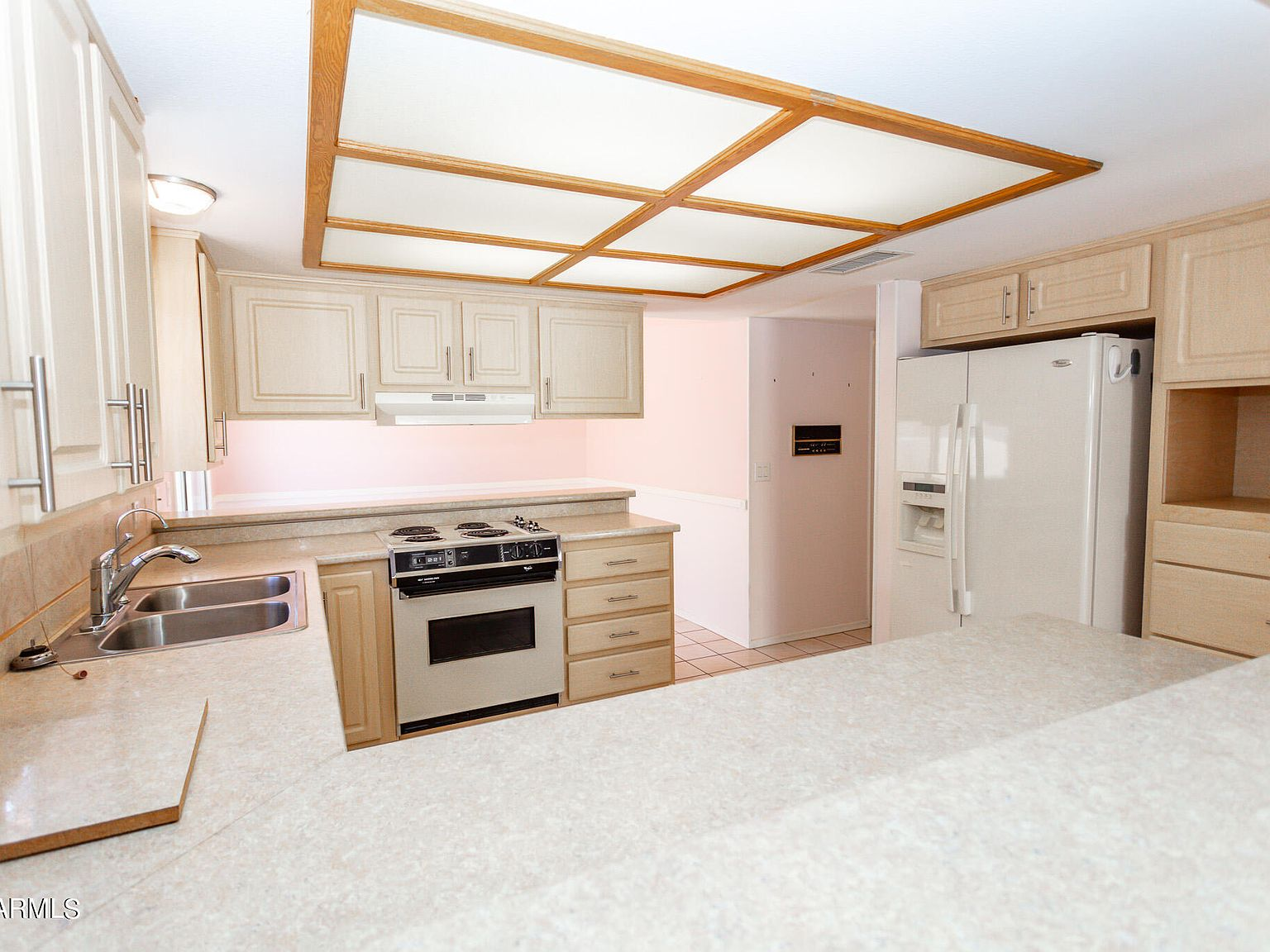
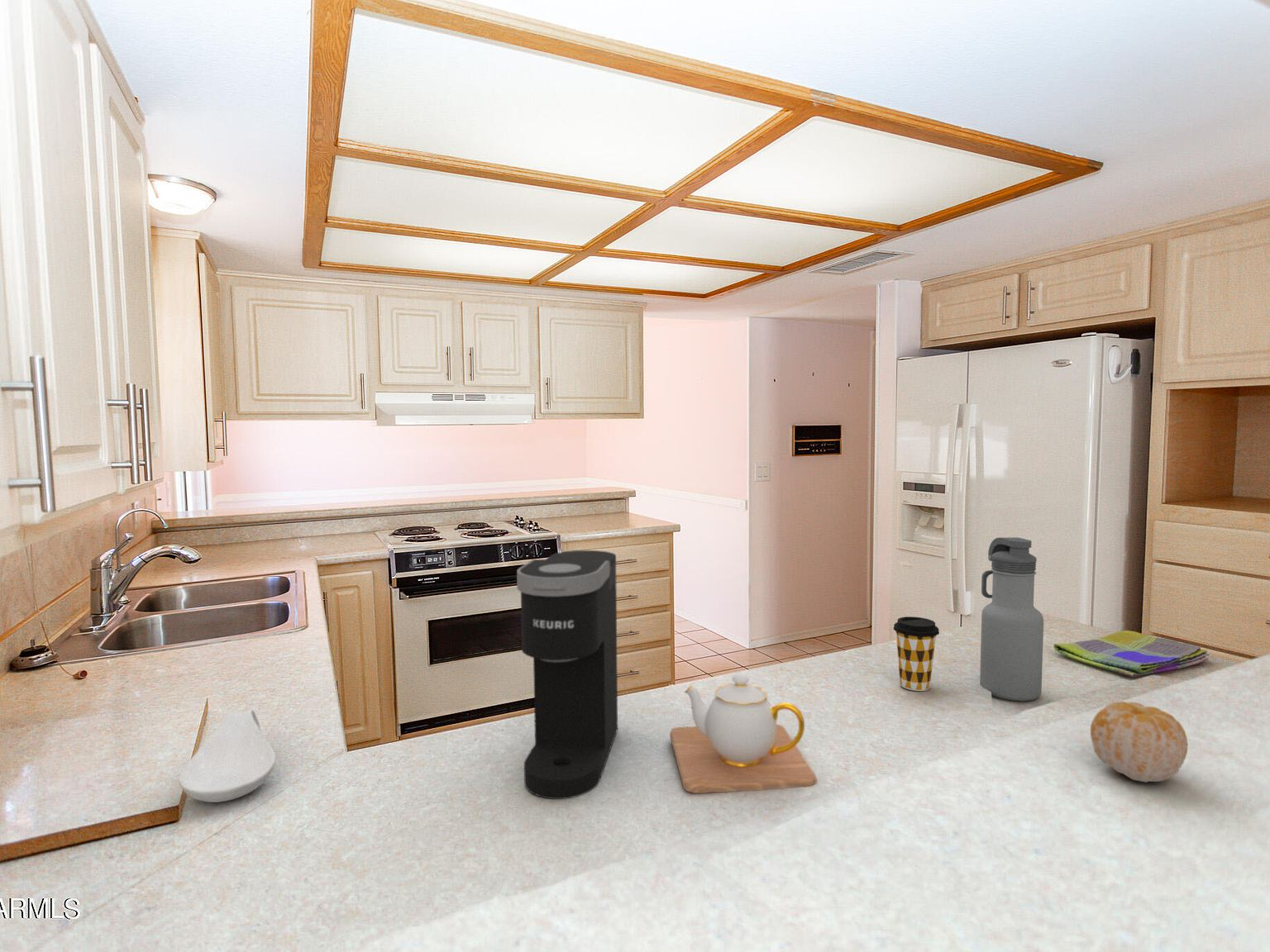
+ water bottle [979,536,1044,702]
+ fruit [1090,701,1189,783]
+ coffee maker [516,550,618,800]
+ dish towel [1053,630,1210,678]
+ coffee cup [893,616,940,692]
+ teapot [669,673,817,794]
+ spoon rest [178,708,276,803]
